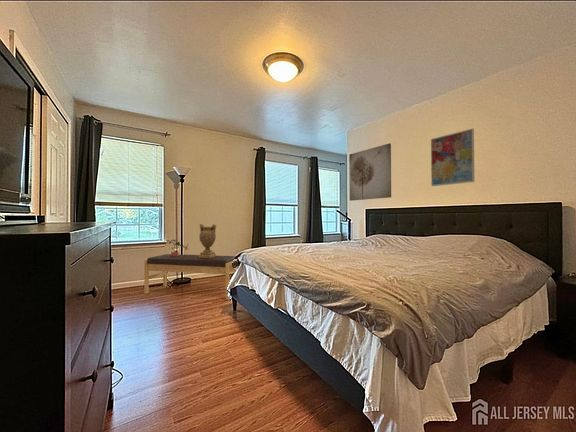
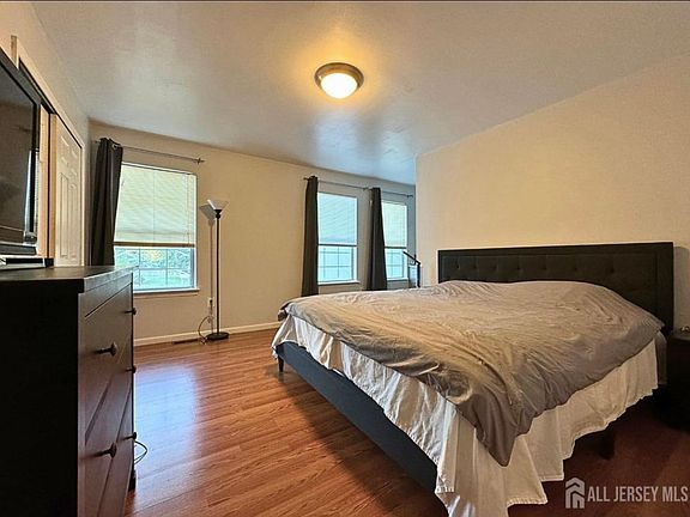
- decorative urn [198,223,217,258]
- wall art [348,142,392,202]
- wall art [430,128,476,187]
- bench [143,253,236,301]
- potted plant [166,238,189,256]
